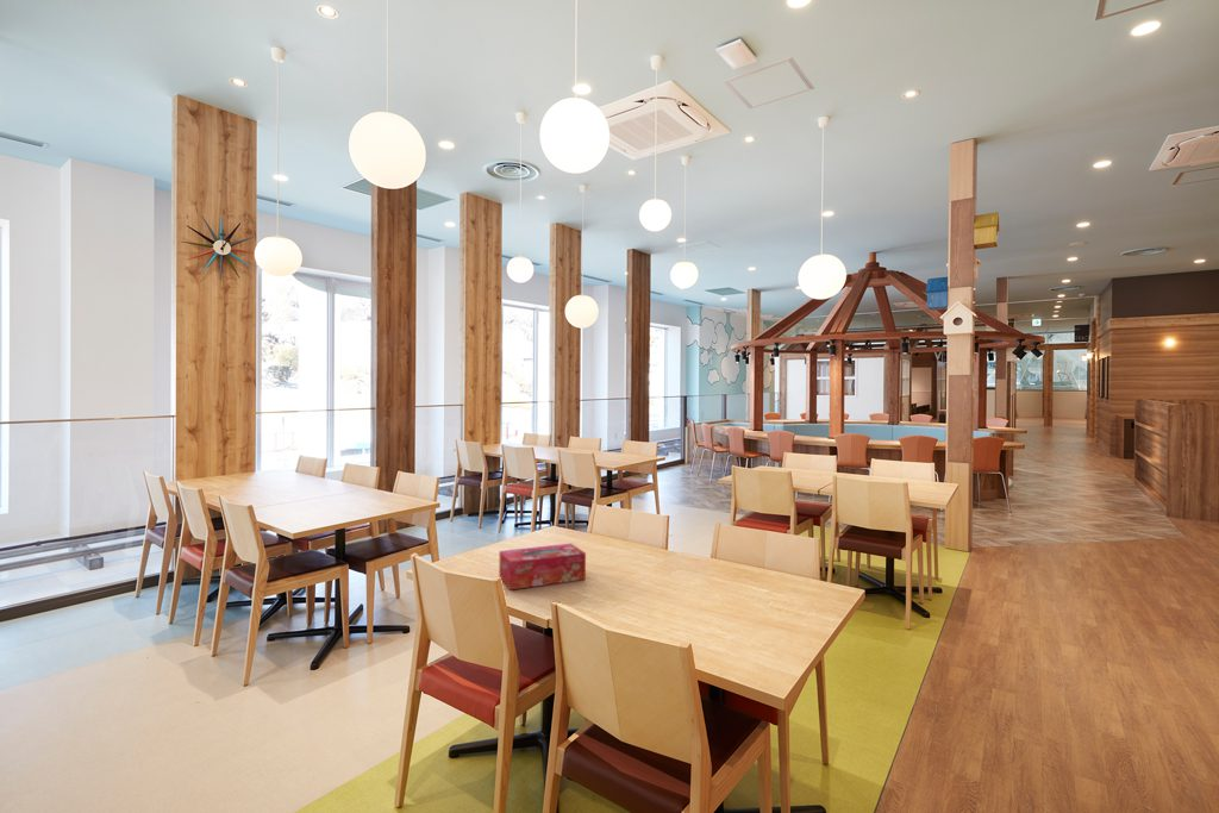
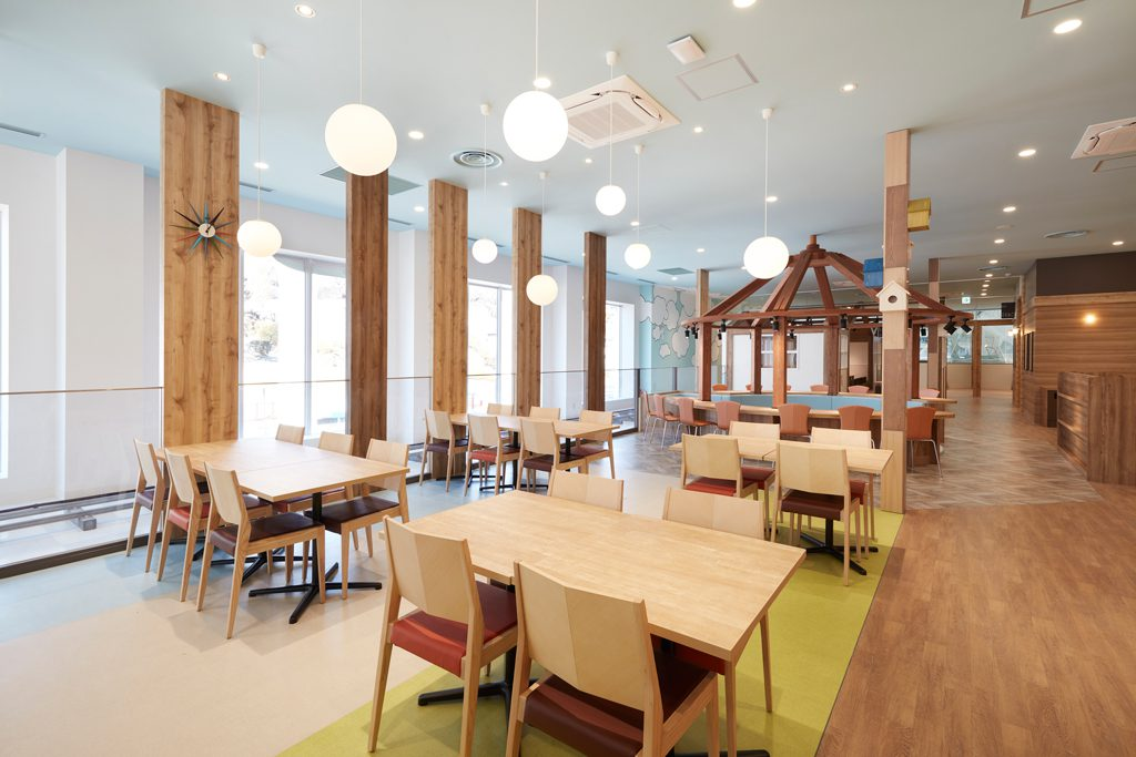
- tissue box [498,543,587,590]
